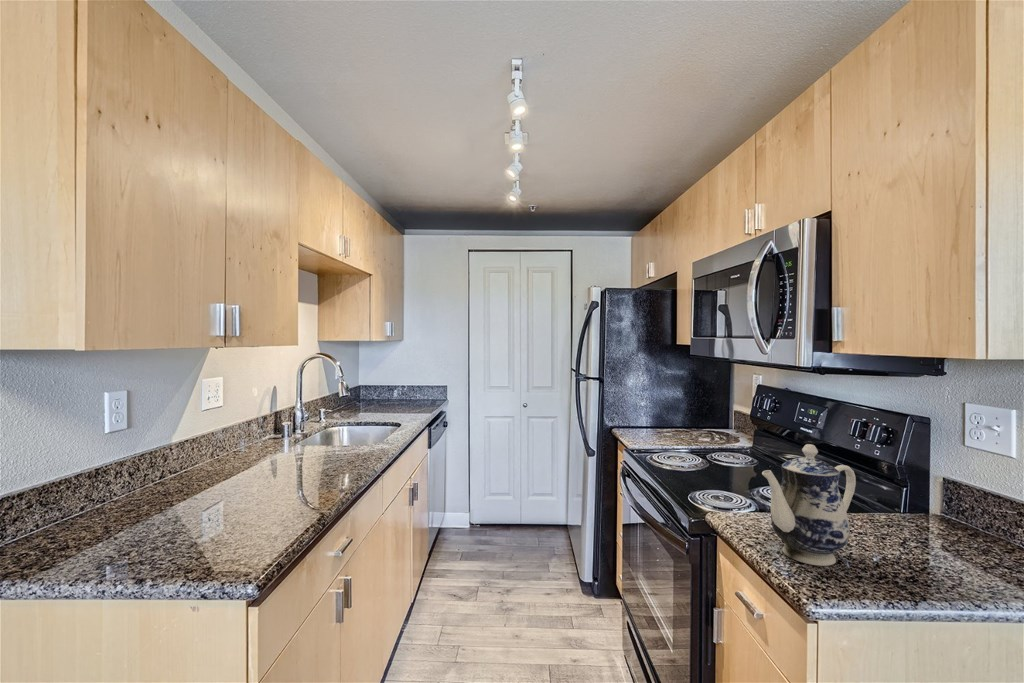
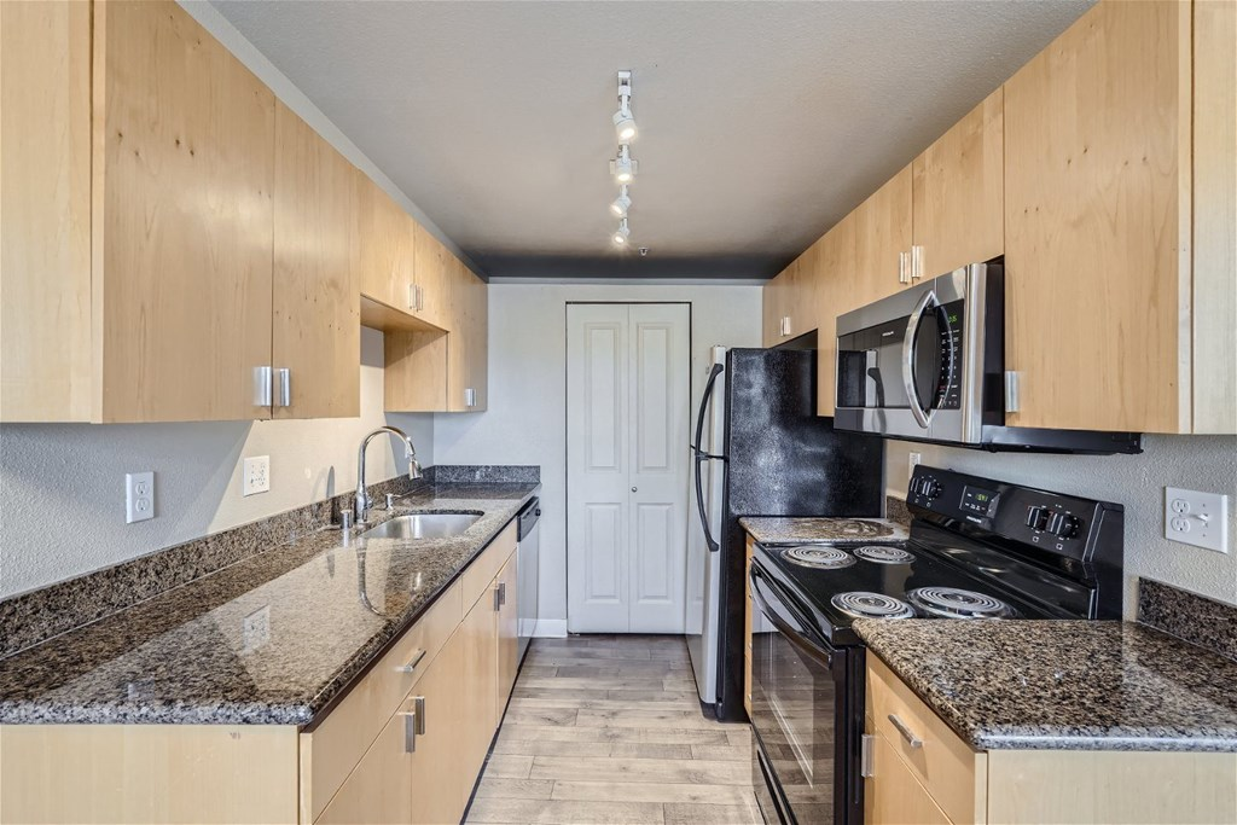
- teapot [761,443,857,567]
